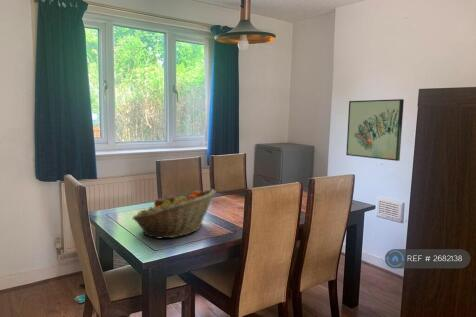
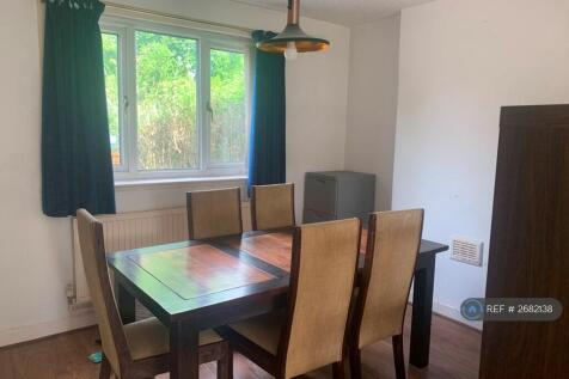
- wall art [345,98,405,162]
- fruit basket [132,188,216,240]
